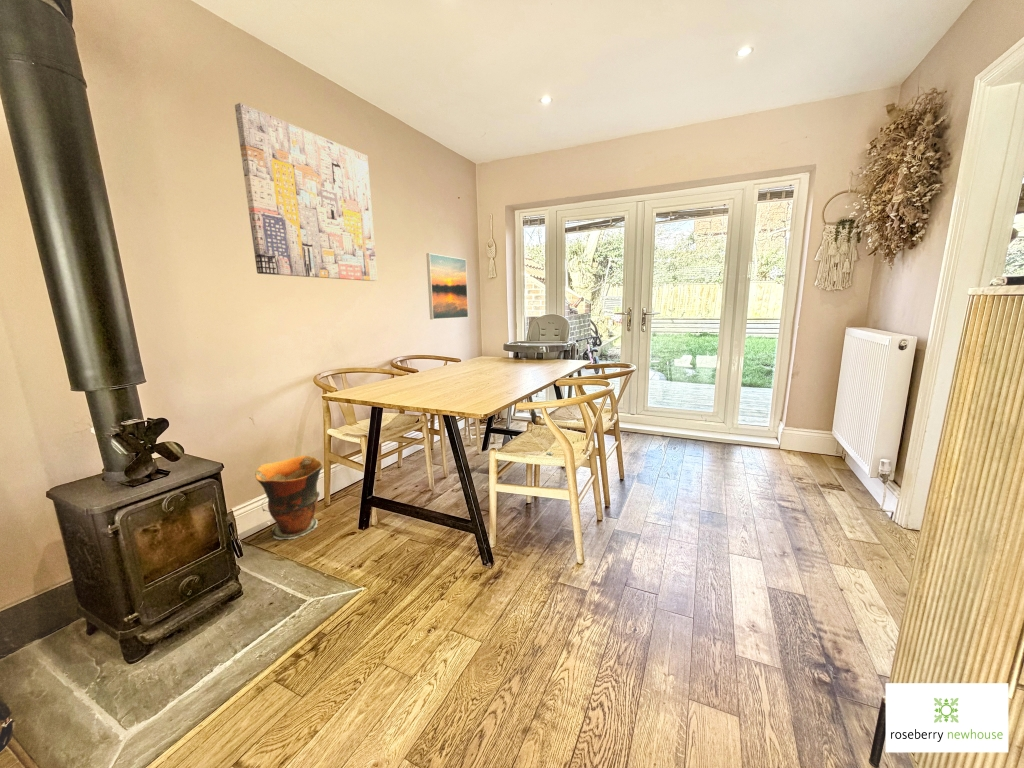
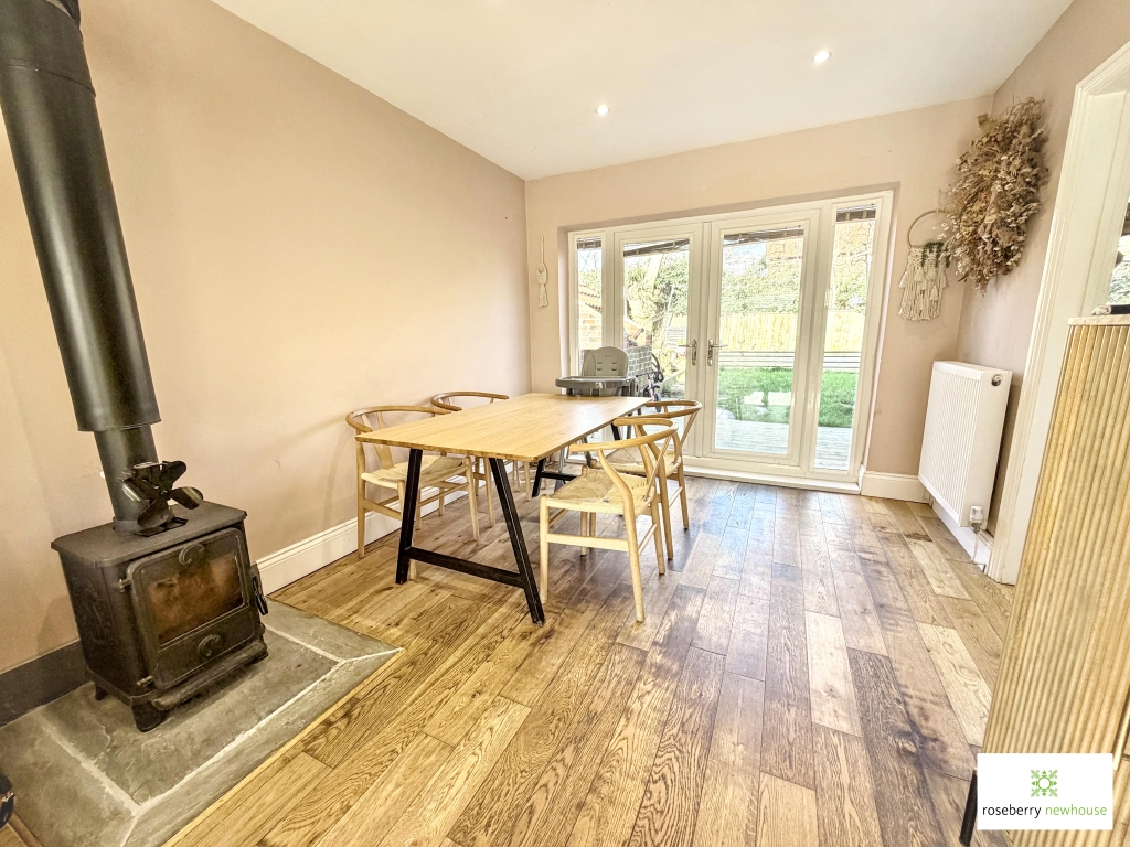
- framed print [425,252,469,320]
- bucket [254,455,324,540]
- wall art [234,102,378,282]
